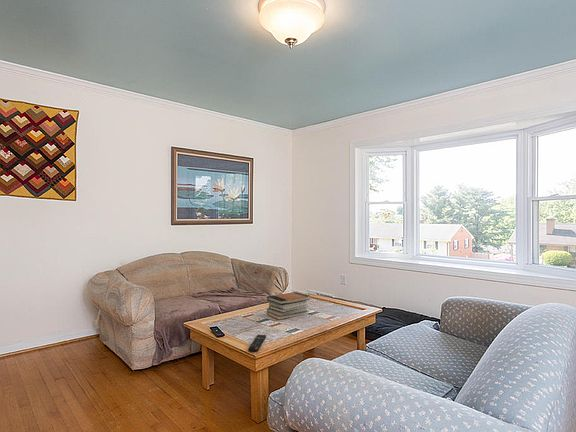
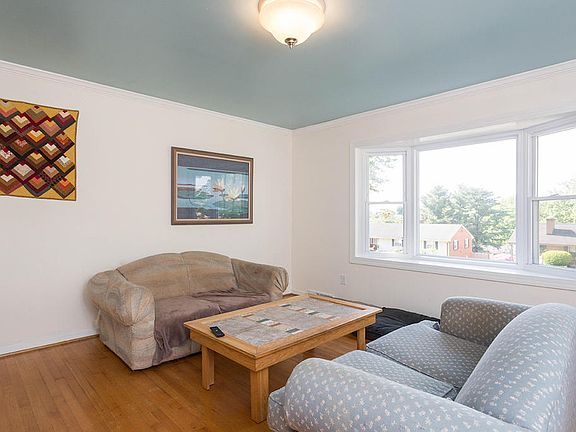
- remote control [247,334,267,353]
- book stack [266,291,310,321]
